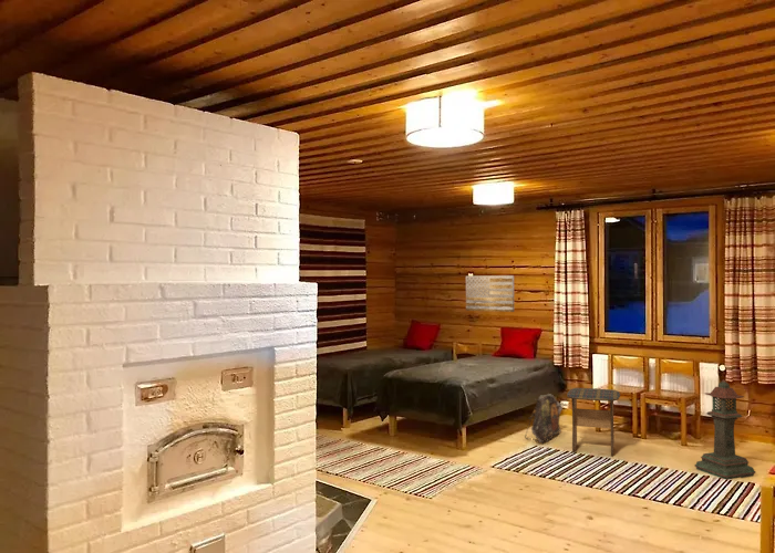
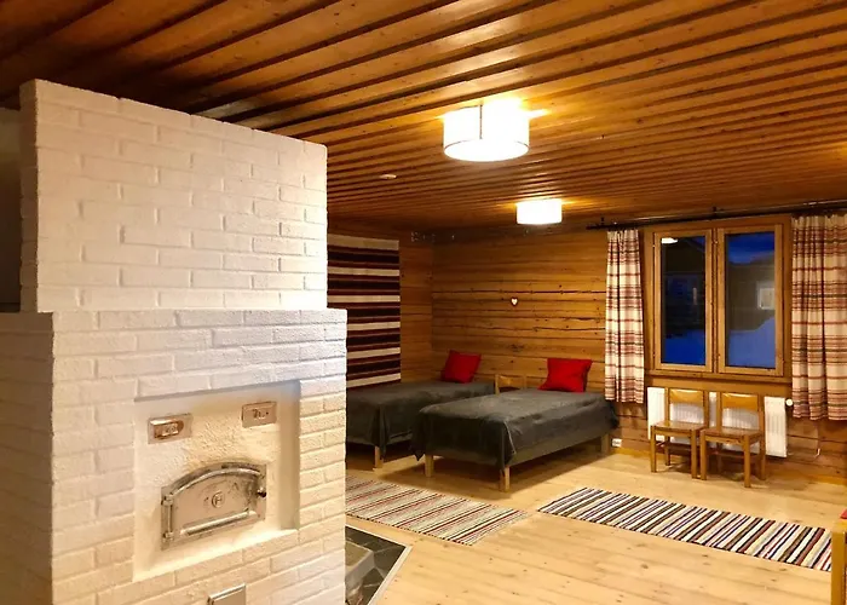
- wall art [465,274,515,313]
- backpack [524,393,564,444]
- lantern [694,378,756,480]
- stool [566,387,621,458]
